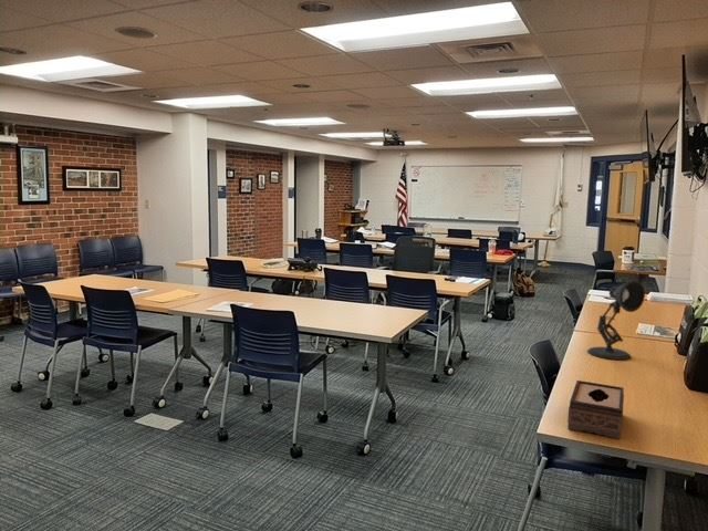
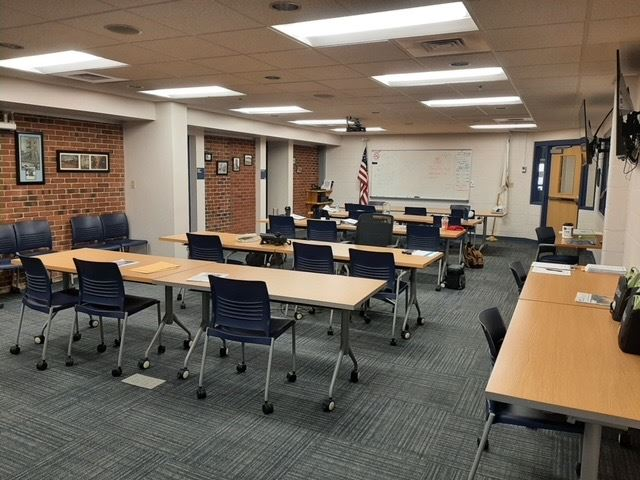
- tissue box [566,379,625,440]
- desk lamp [586,279,646,361]
